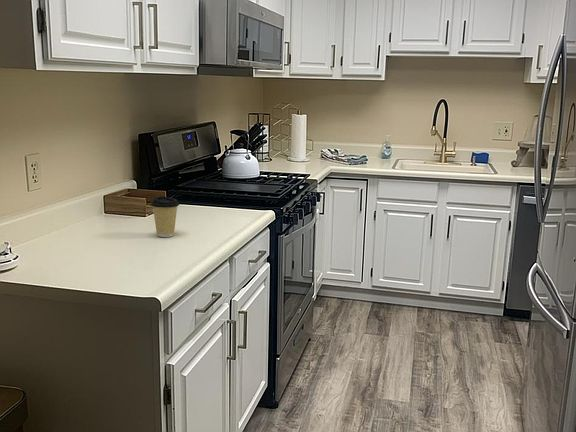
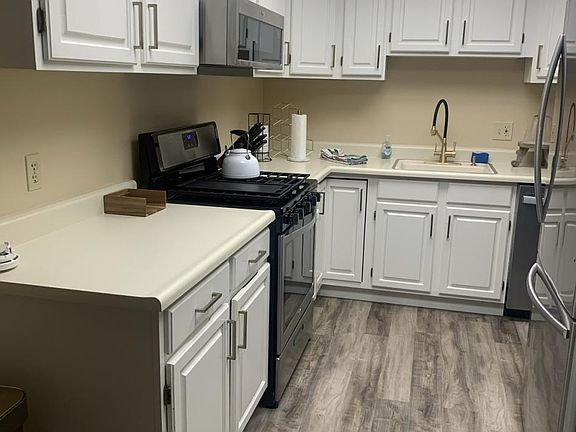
- coffee cup [150,196,180,238]
